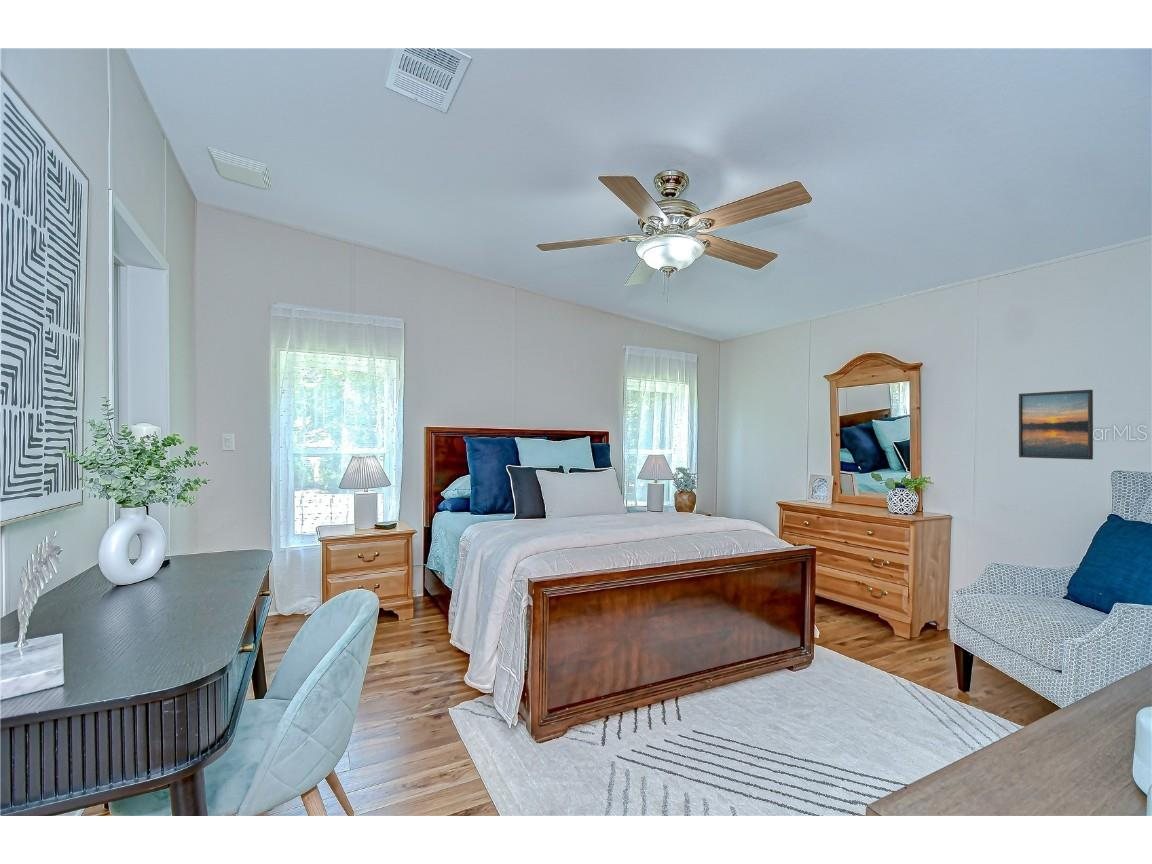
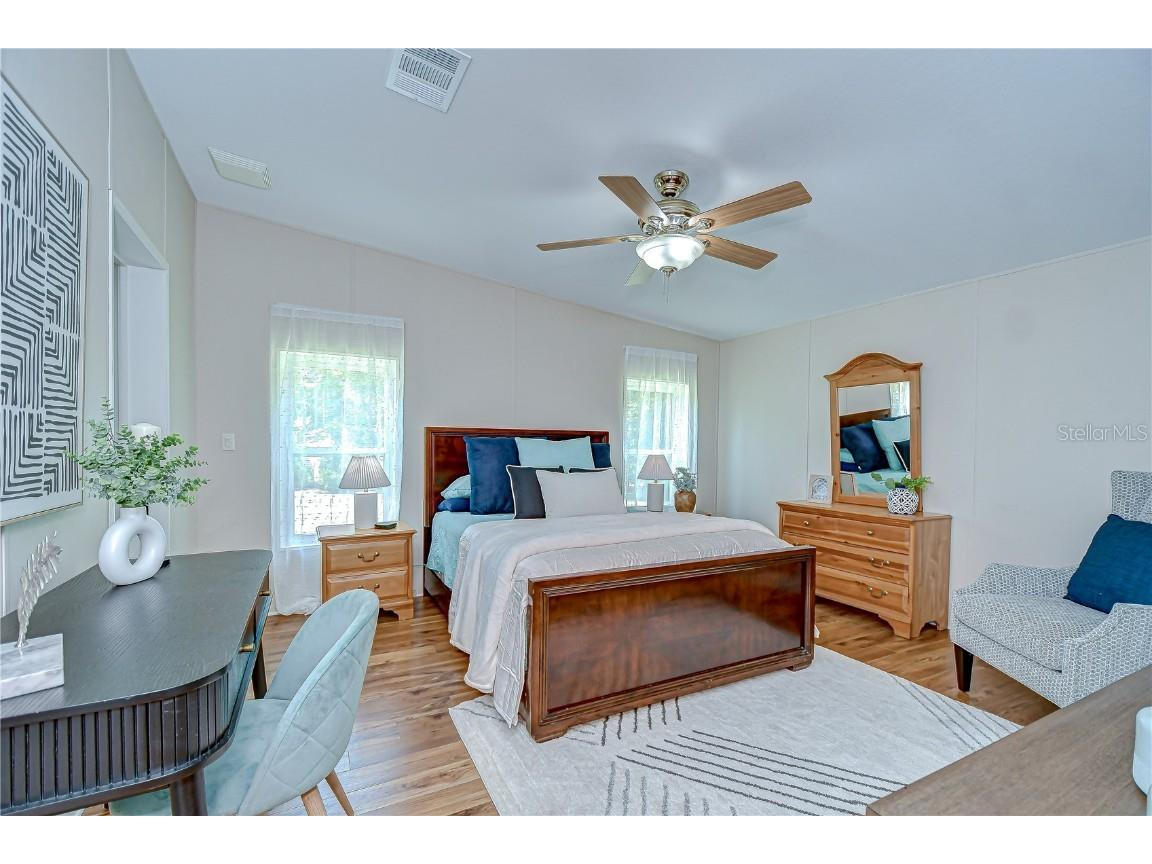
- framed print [1018,389,1094,461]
